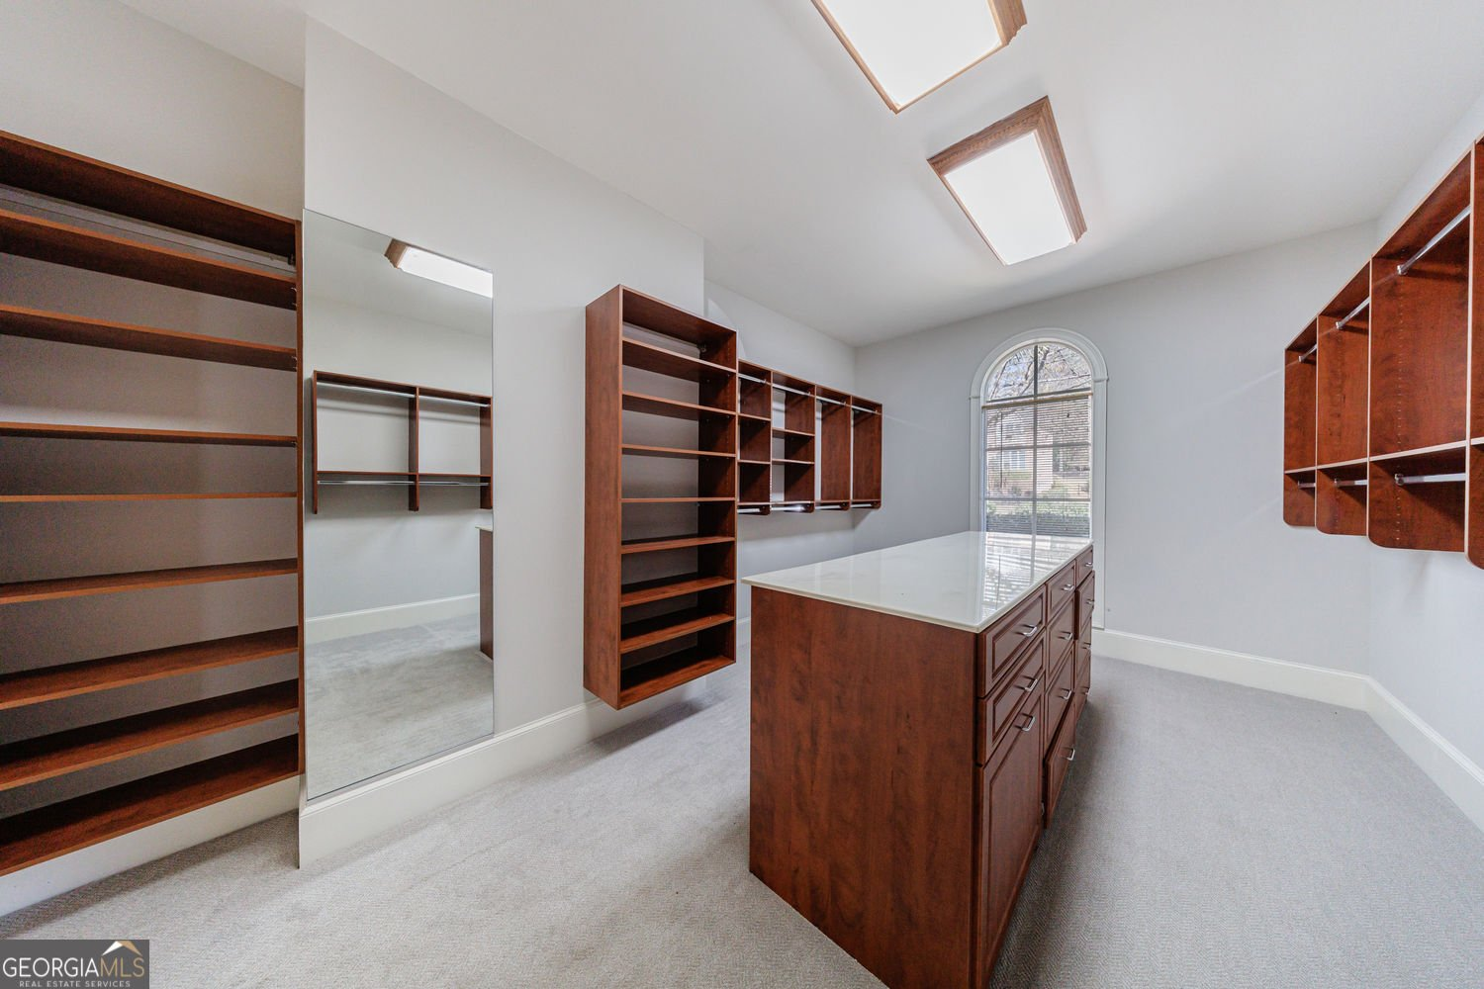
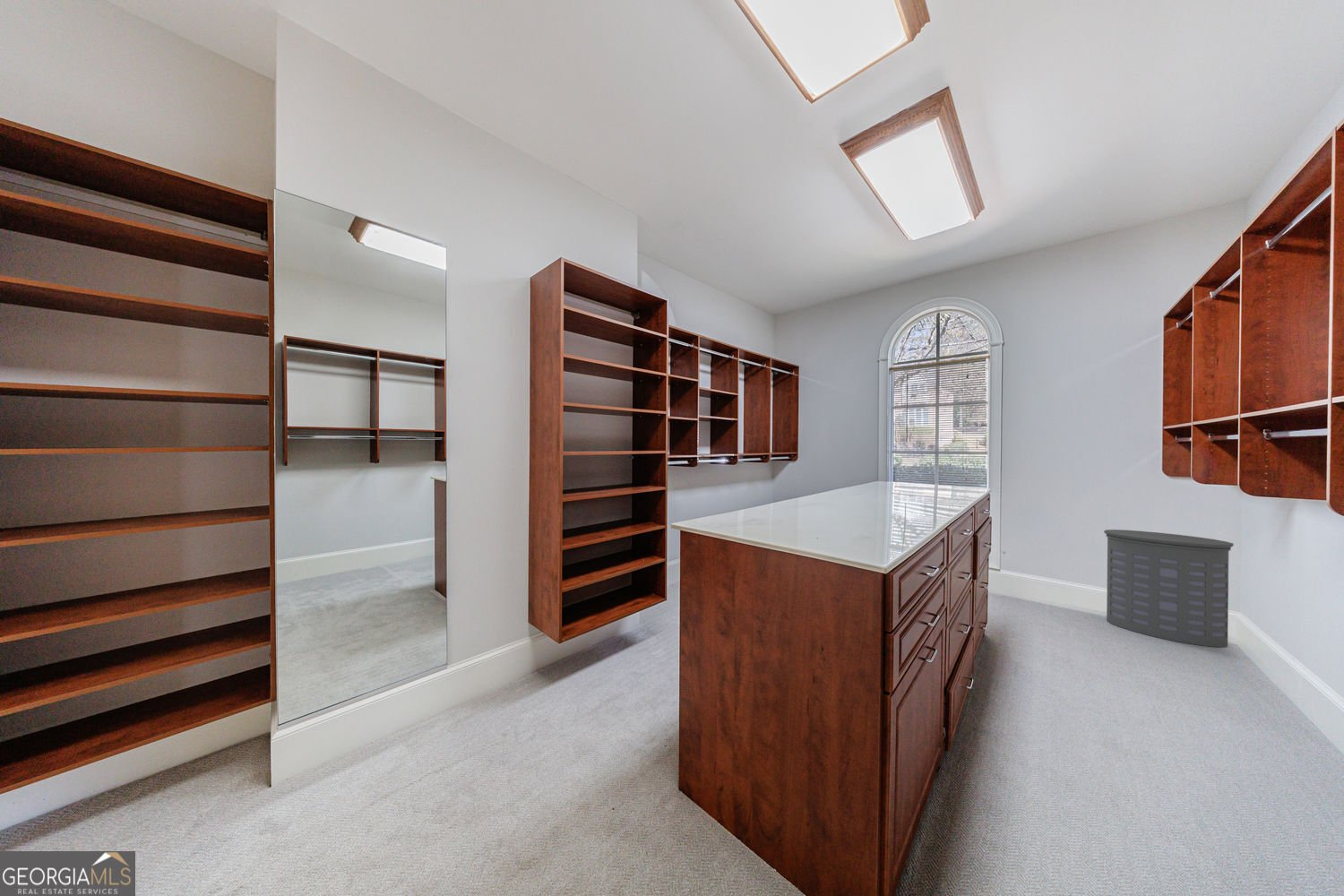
+ laundry hamper [1103,529,1235,648]
